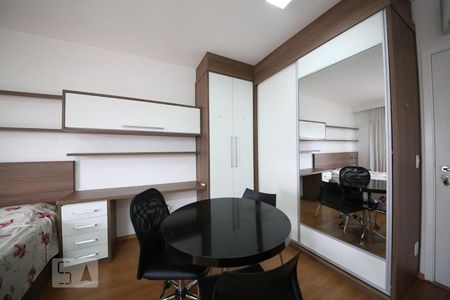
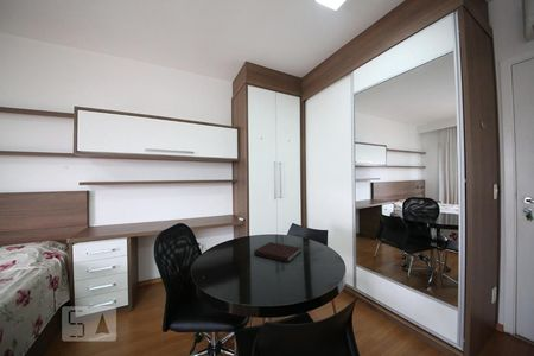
+ notebook [253,241,303,263]
